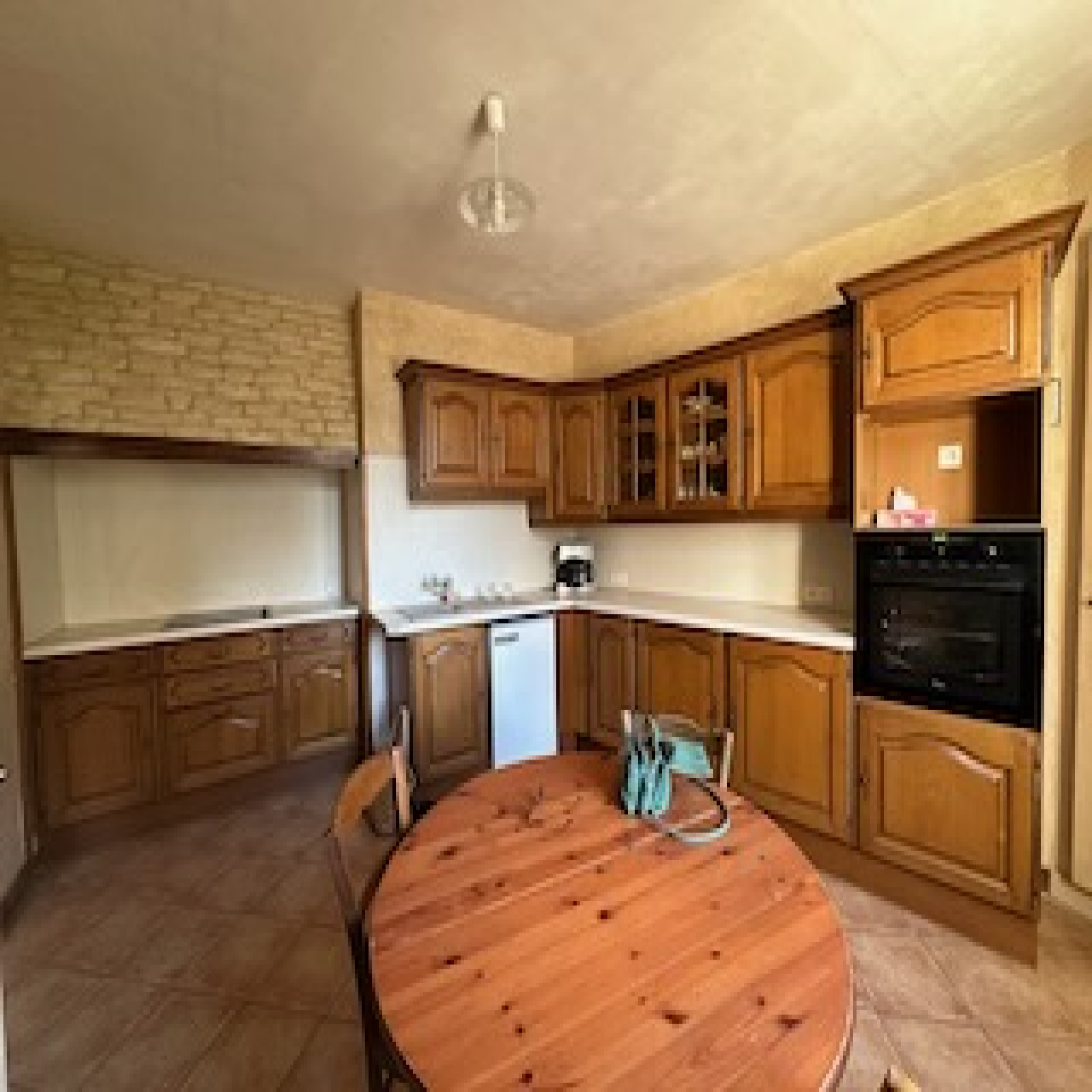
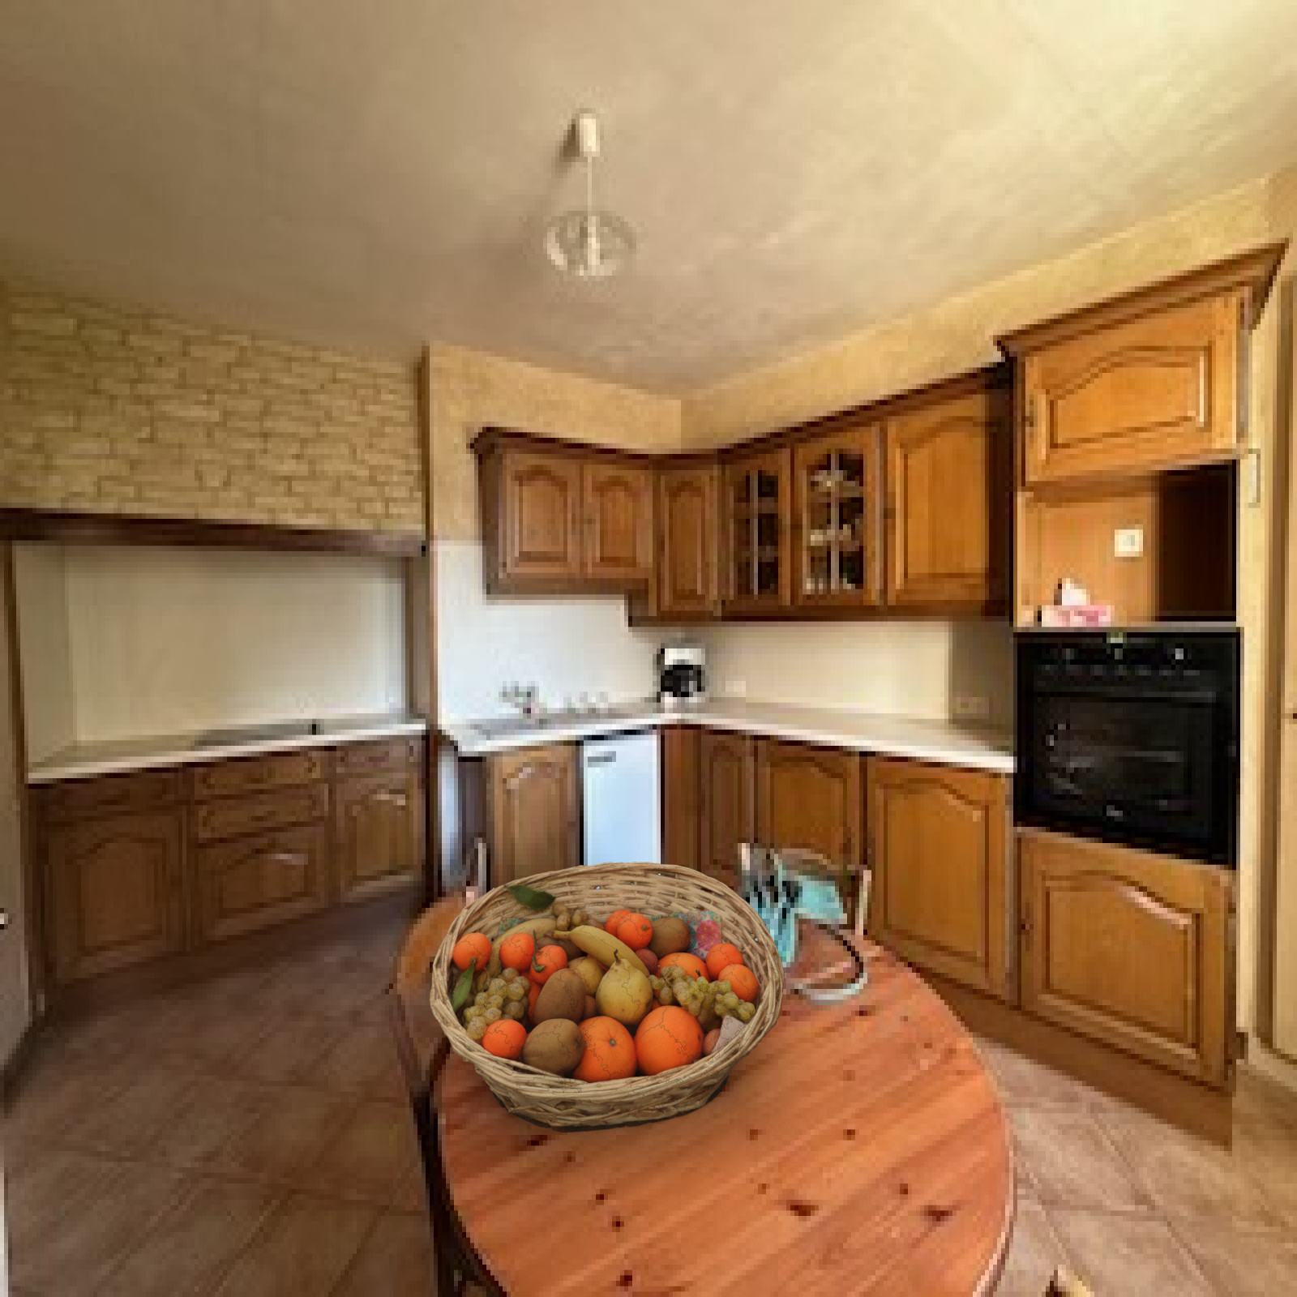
+ fruit basket [429,861,785,1133]
